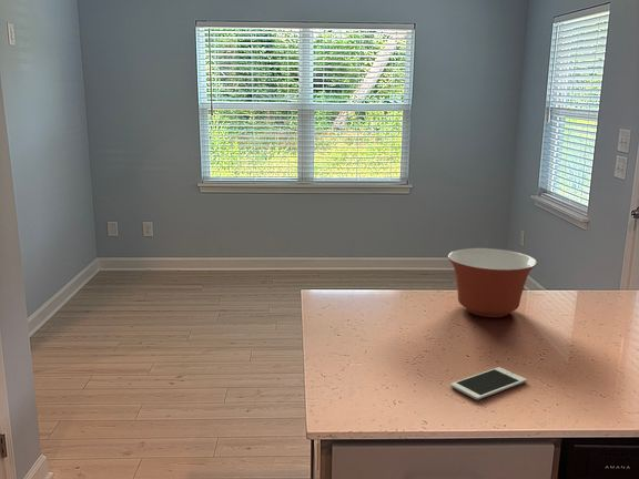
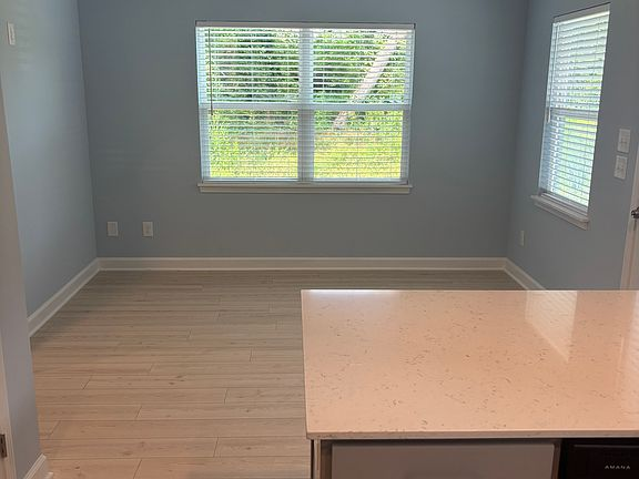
- cell phone [449,366,528,401]
- mixing bowl [447,247,538,318]
